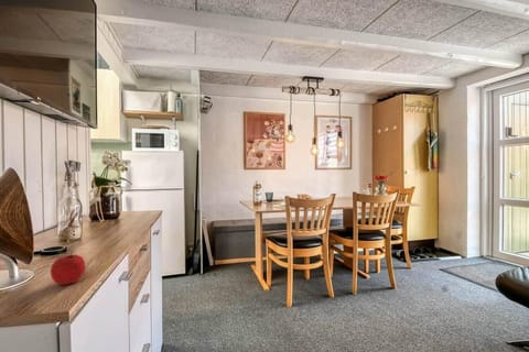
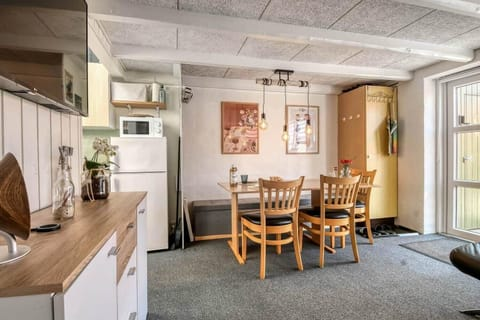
- apple [50,250,86,286]
